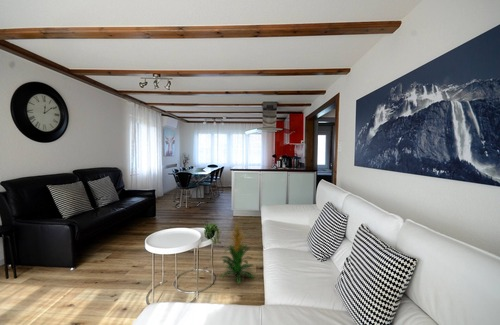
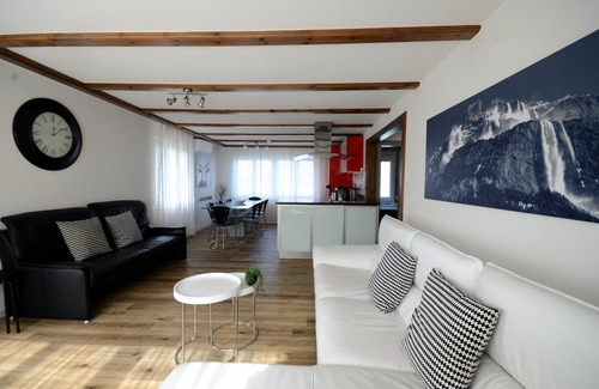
- indoor plant [218,219,255,285]
